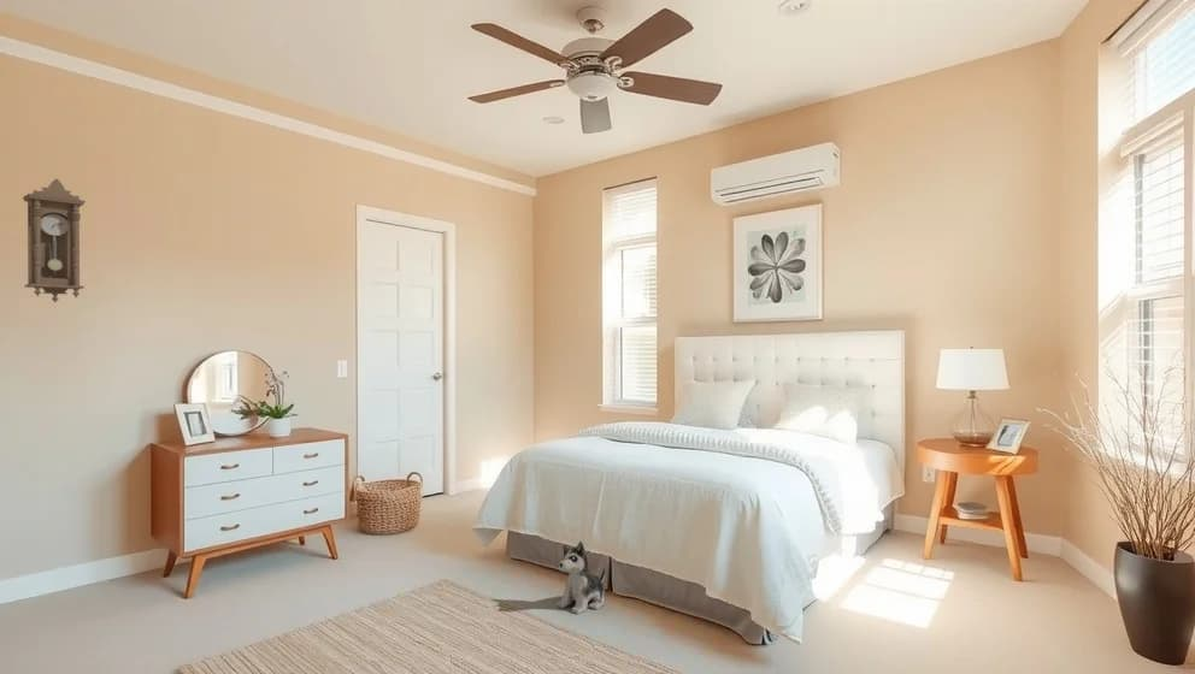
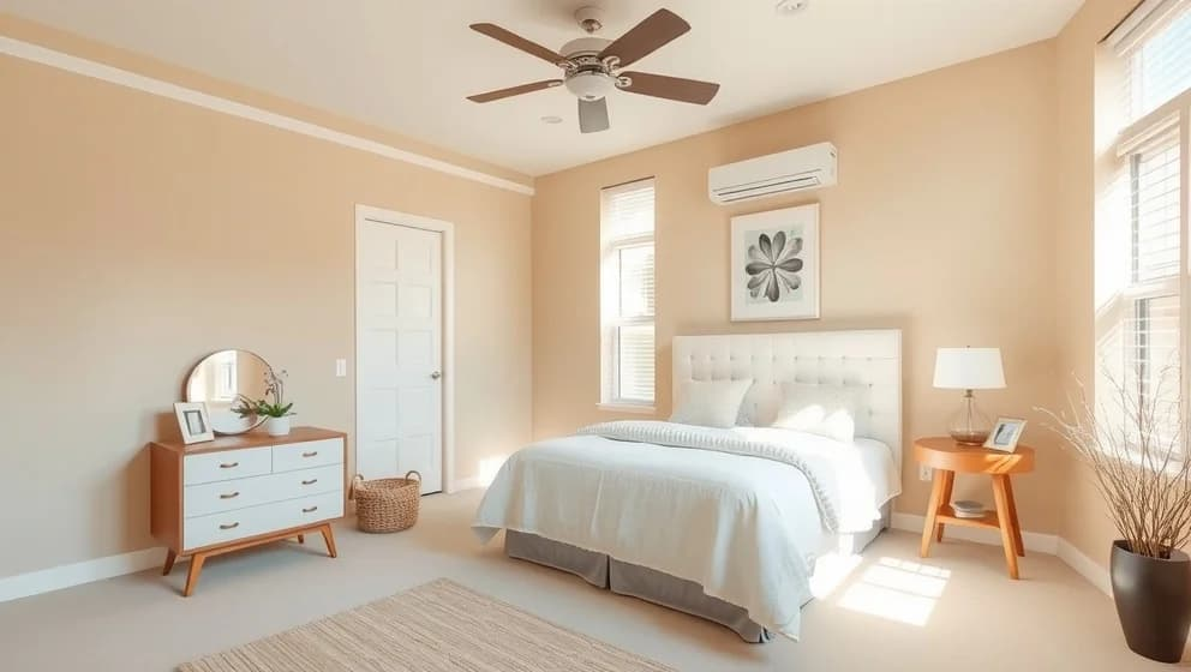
- plush toy [557,540,606,615]
- pendulum clock [22,178,87,303]
